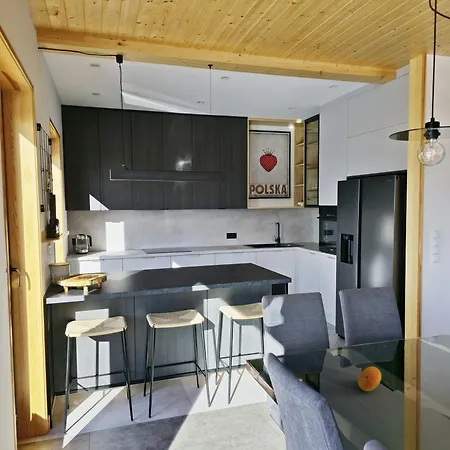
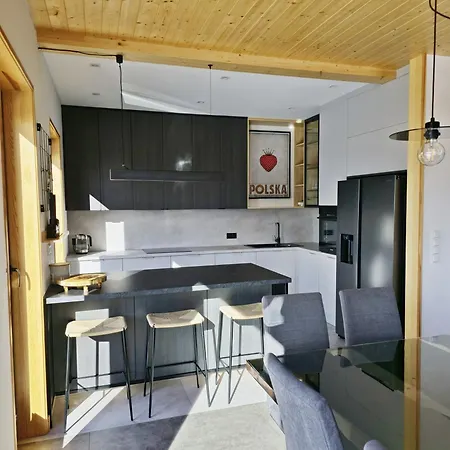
- fruit [357,366,382,392]
